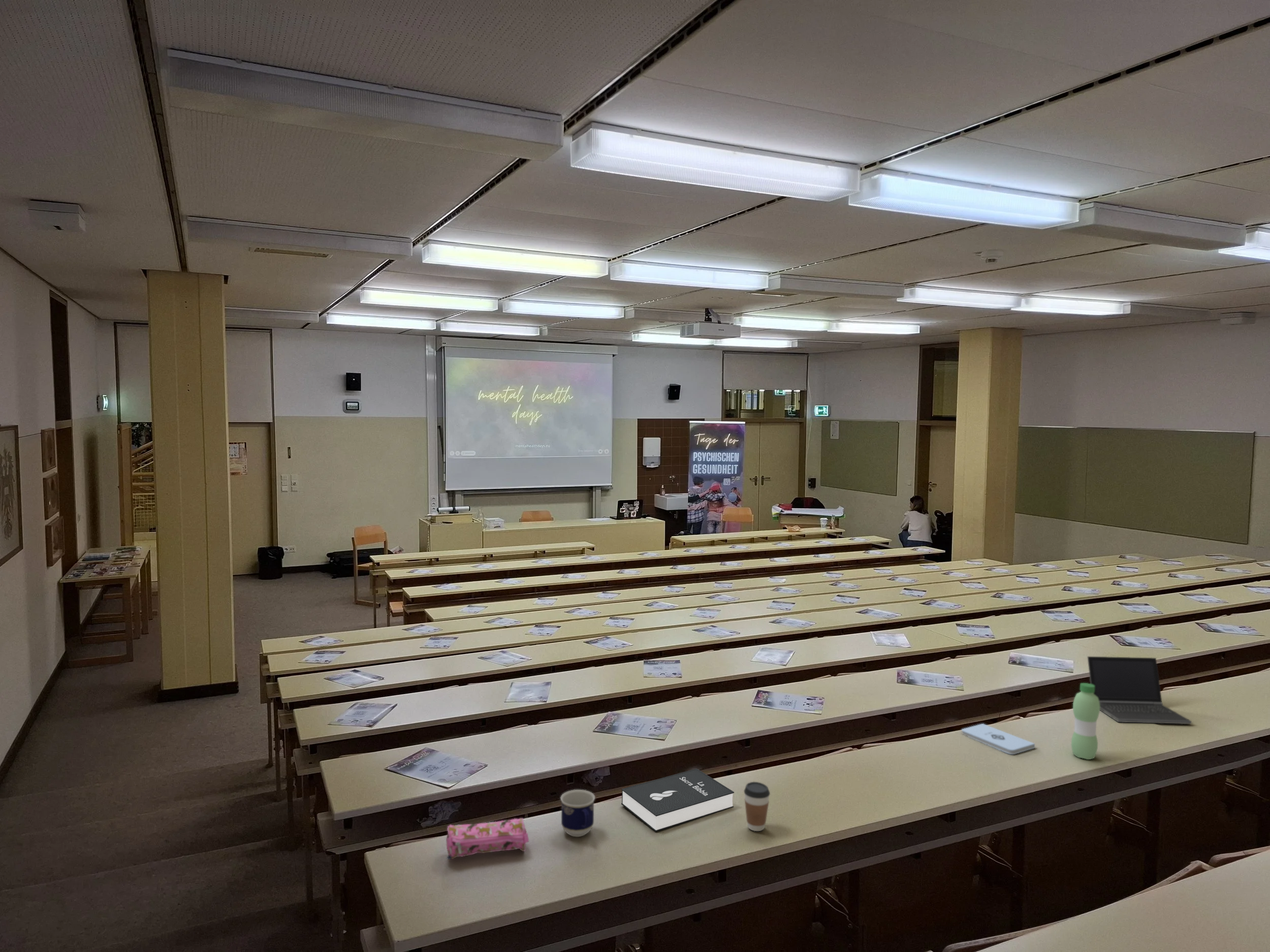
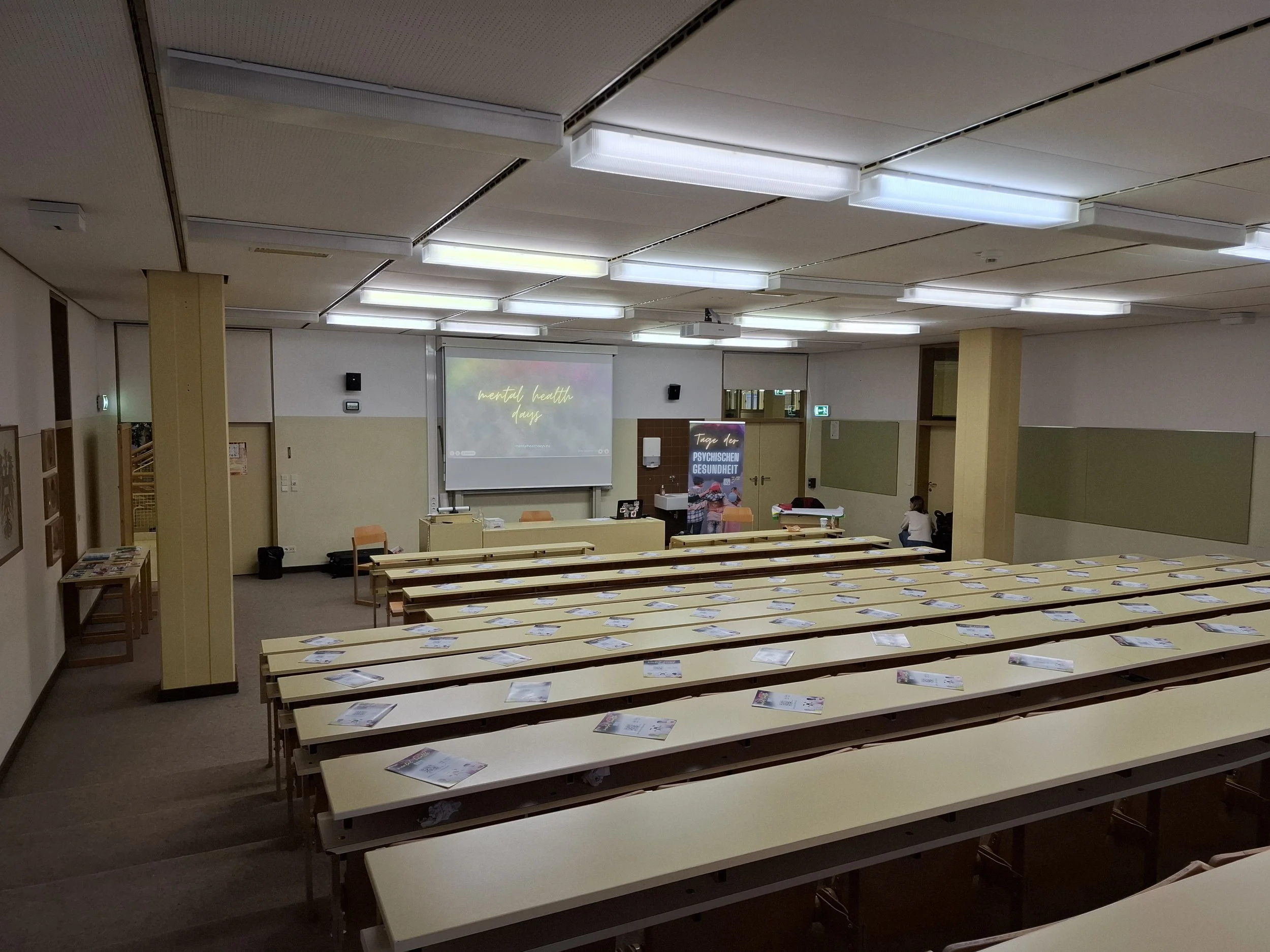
- notepad [961,723,1035,755]
- booklet [621,768,735,832]
- water bottle [1071,682,1100,760]
- coffee cup [743,781,771,832]
- pencil case [446,817,529,860]
- laptop computer [1087,656,1192,725]
- cup [560,789,595,837]
